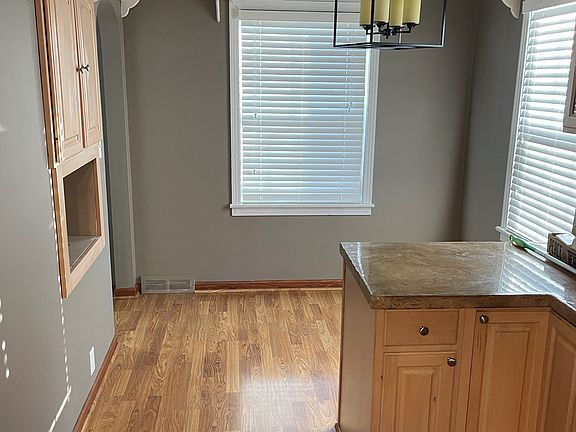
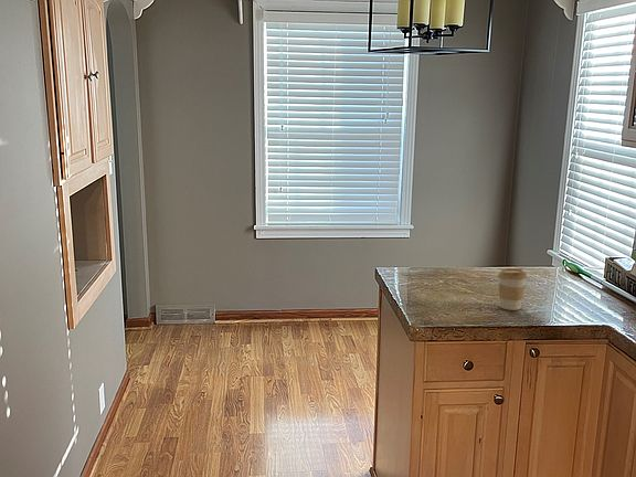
+ coffee cup [497,267,528,311]
